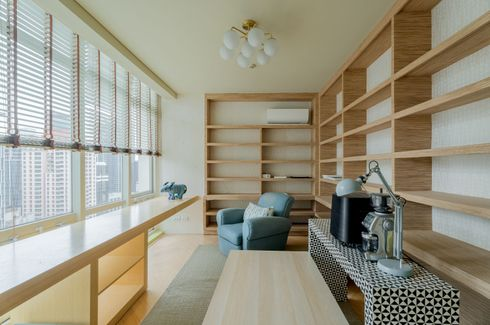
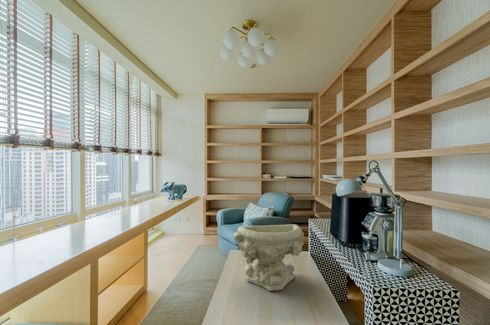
+ decorative bowl [232,223,305,292]
